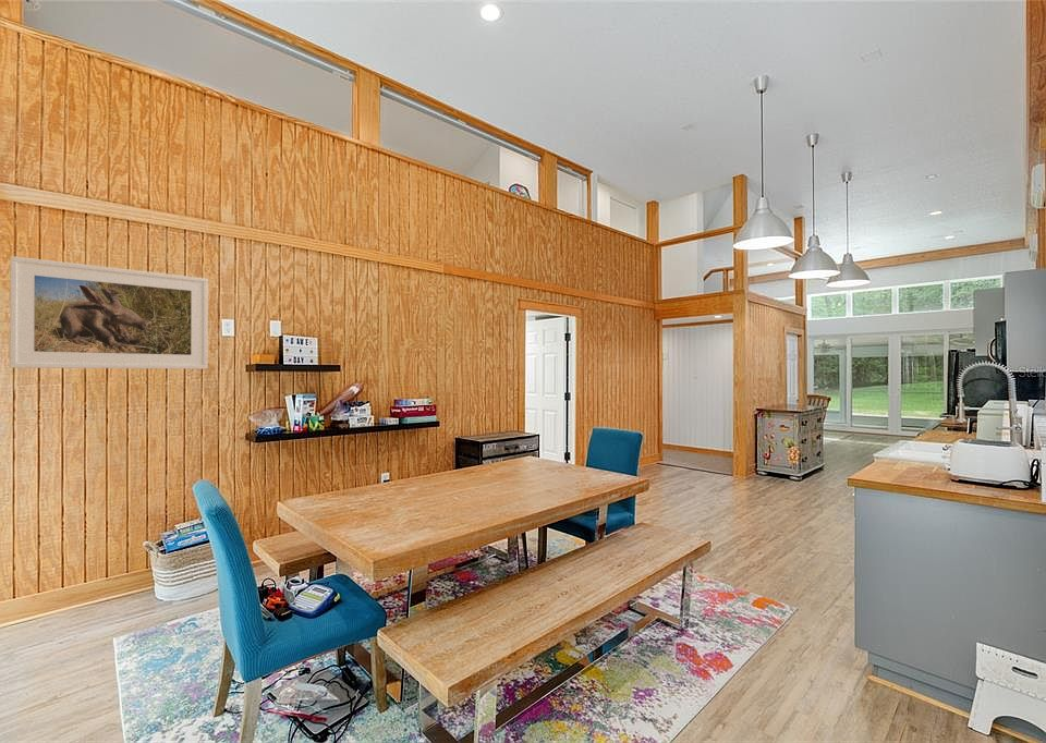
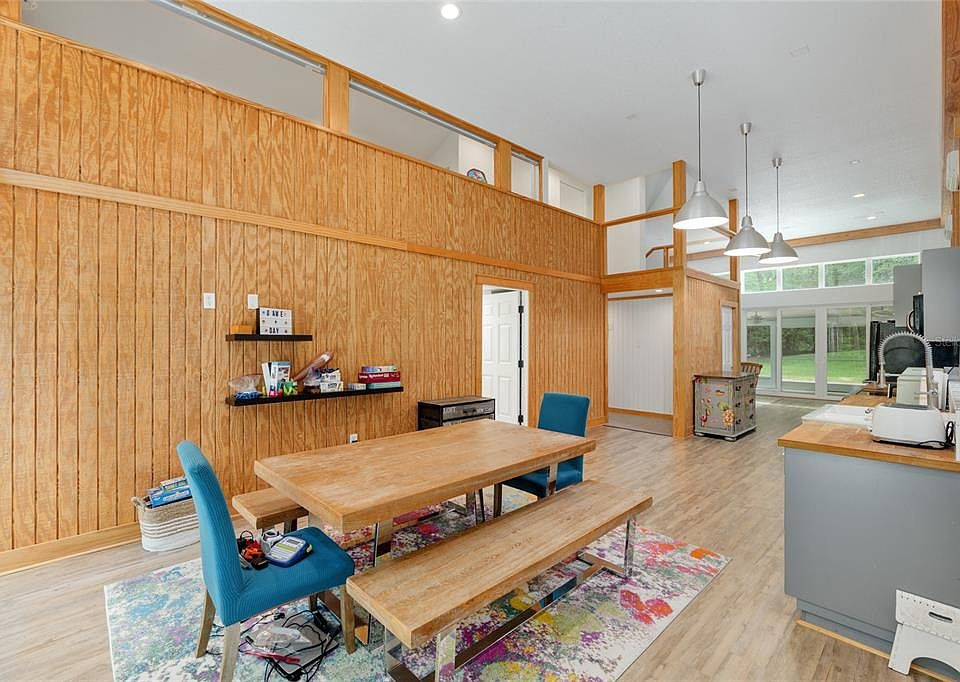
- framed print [9,255,209,370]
